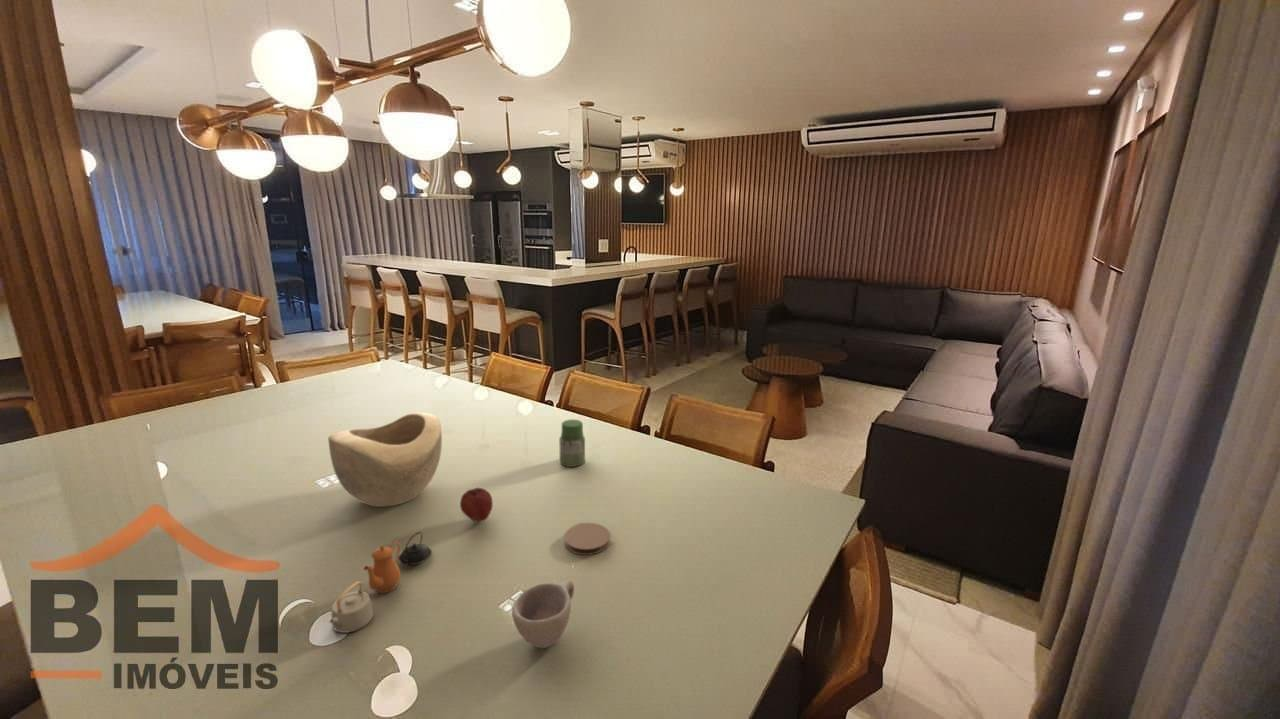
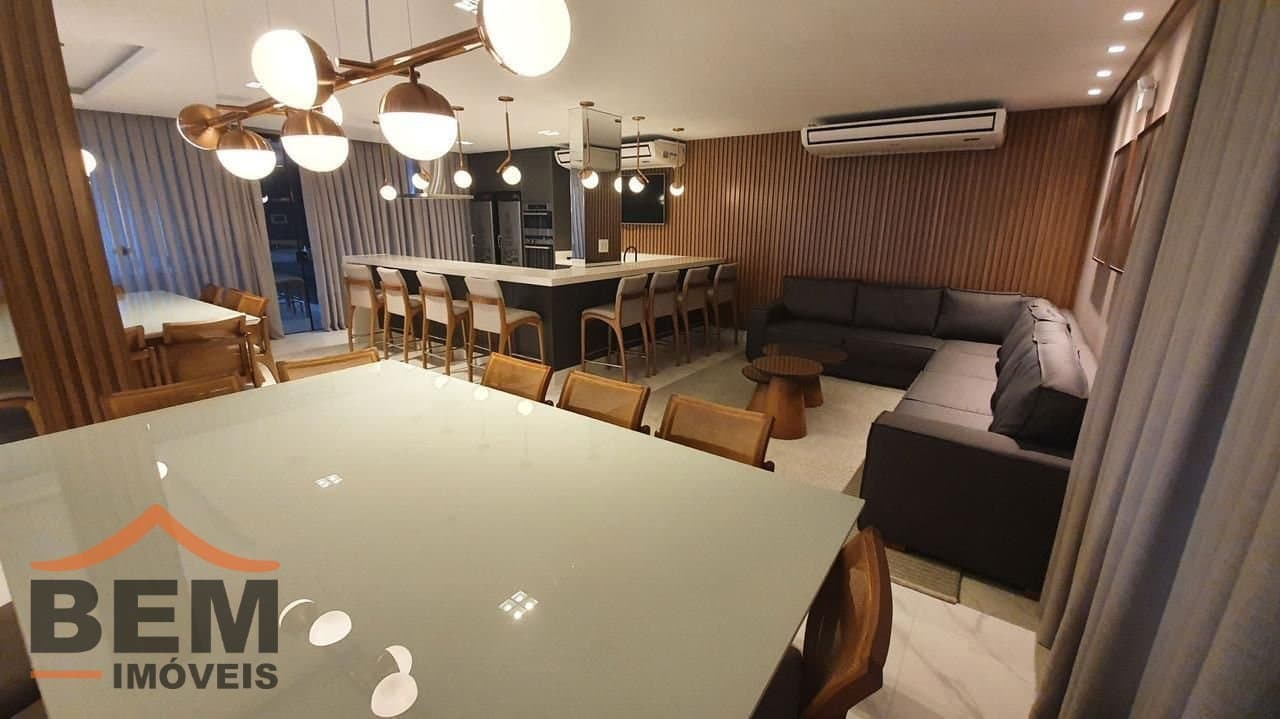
- coaster [564,522,611,556]
- jar [558,418,586,468]
- cup [511,580,575,649]
- teapot [328,531,433,634]
- fruit [459,487,494,523]
- decorative bowl [327,411,443,508]
